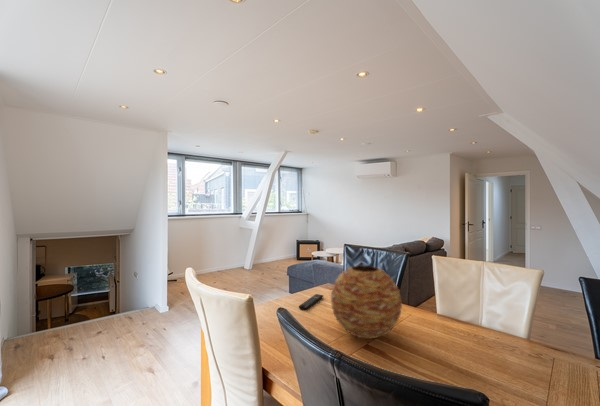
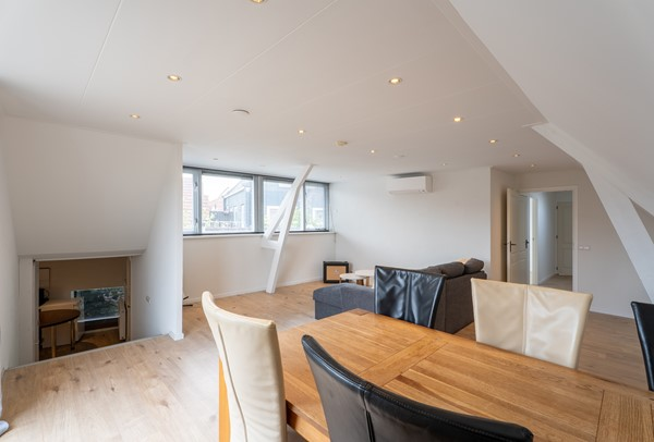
- vase [330,264,403,340]
- remote control [298,293,324,311]
